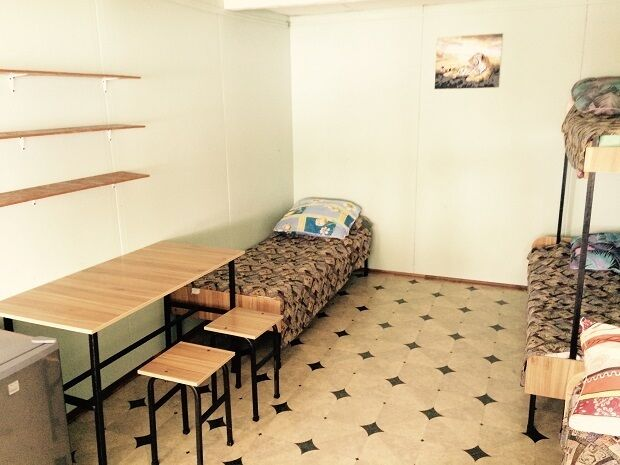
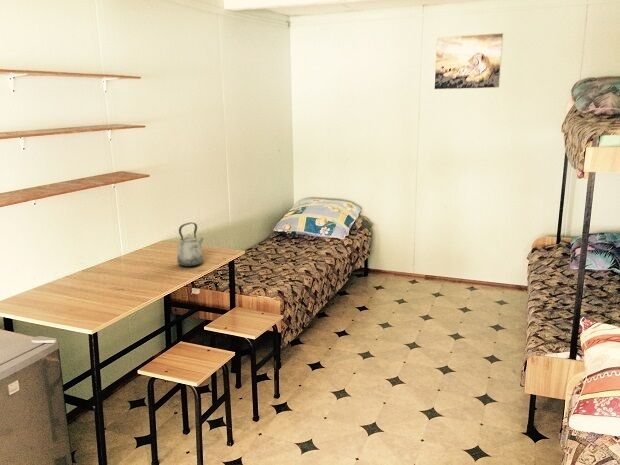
+ kettle [176,222,205,268]
